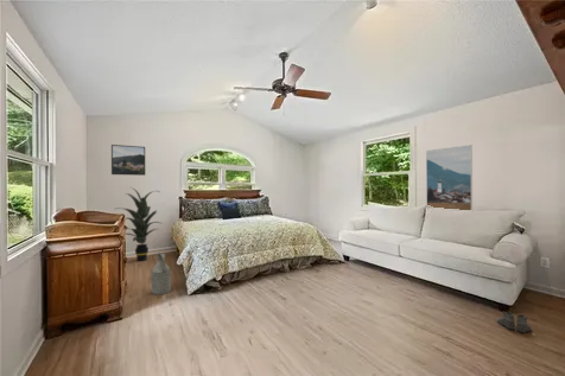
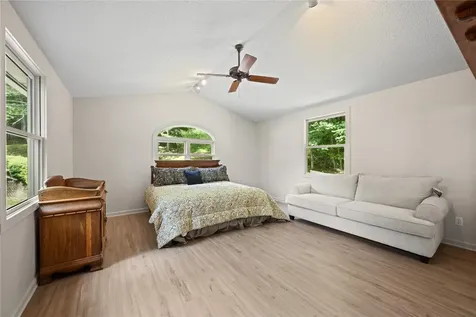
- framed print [425,144,474,211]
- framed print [110,144,146,177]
- boots [496,311,533,334]
- indoor plant [115,186,164,262]
- watering can [150,251,172,297]
